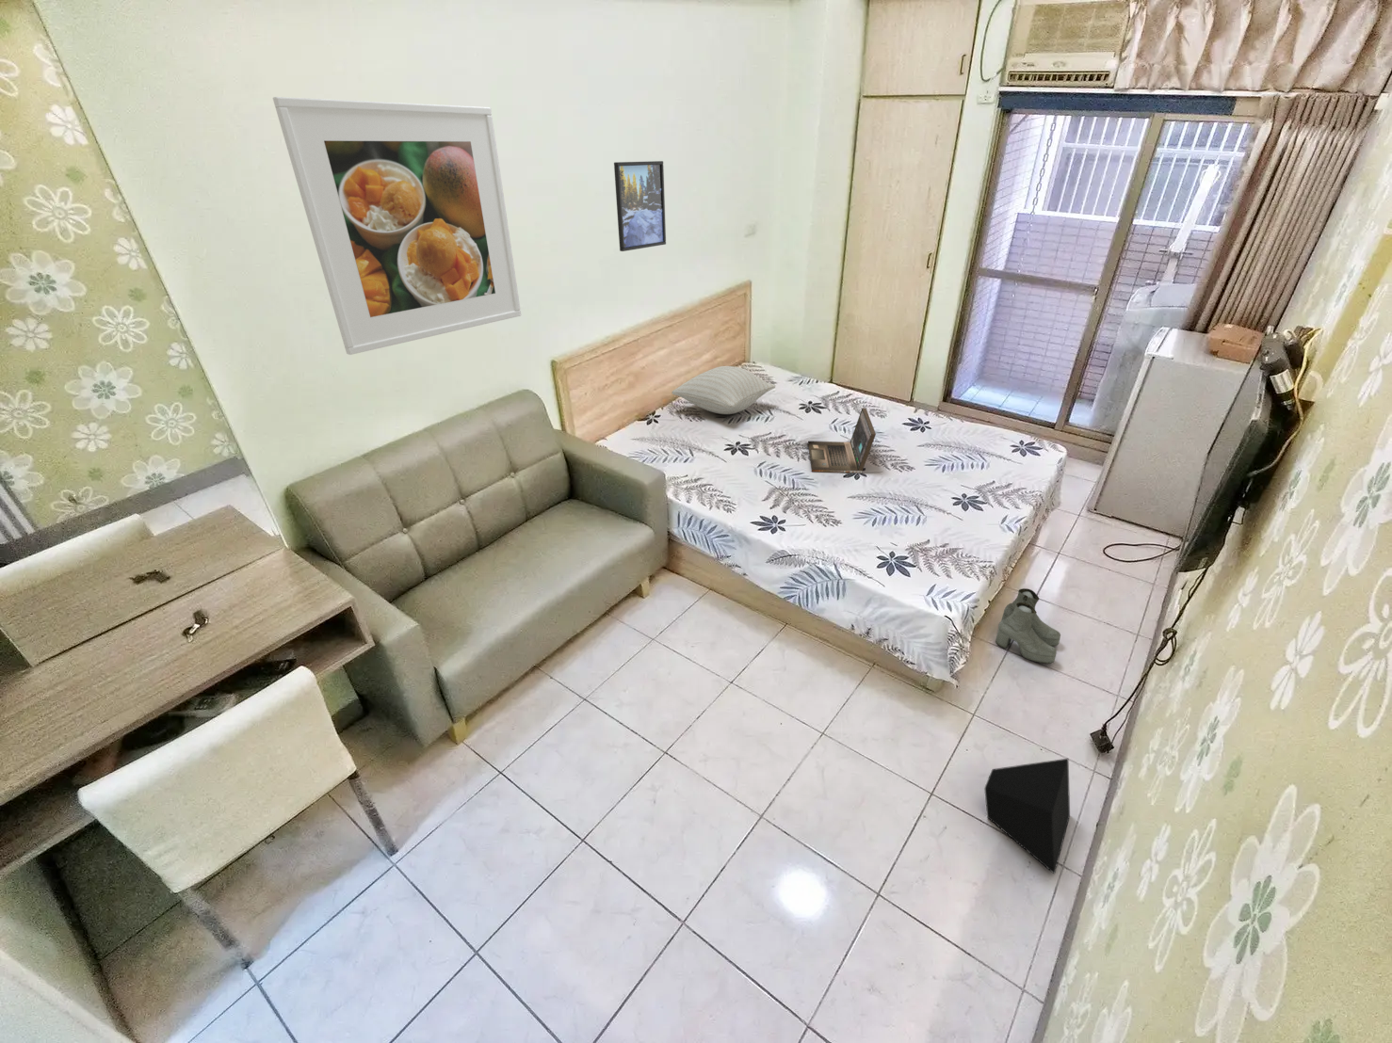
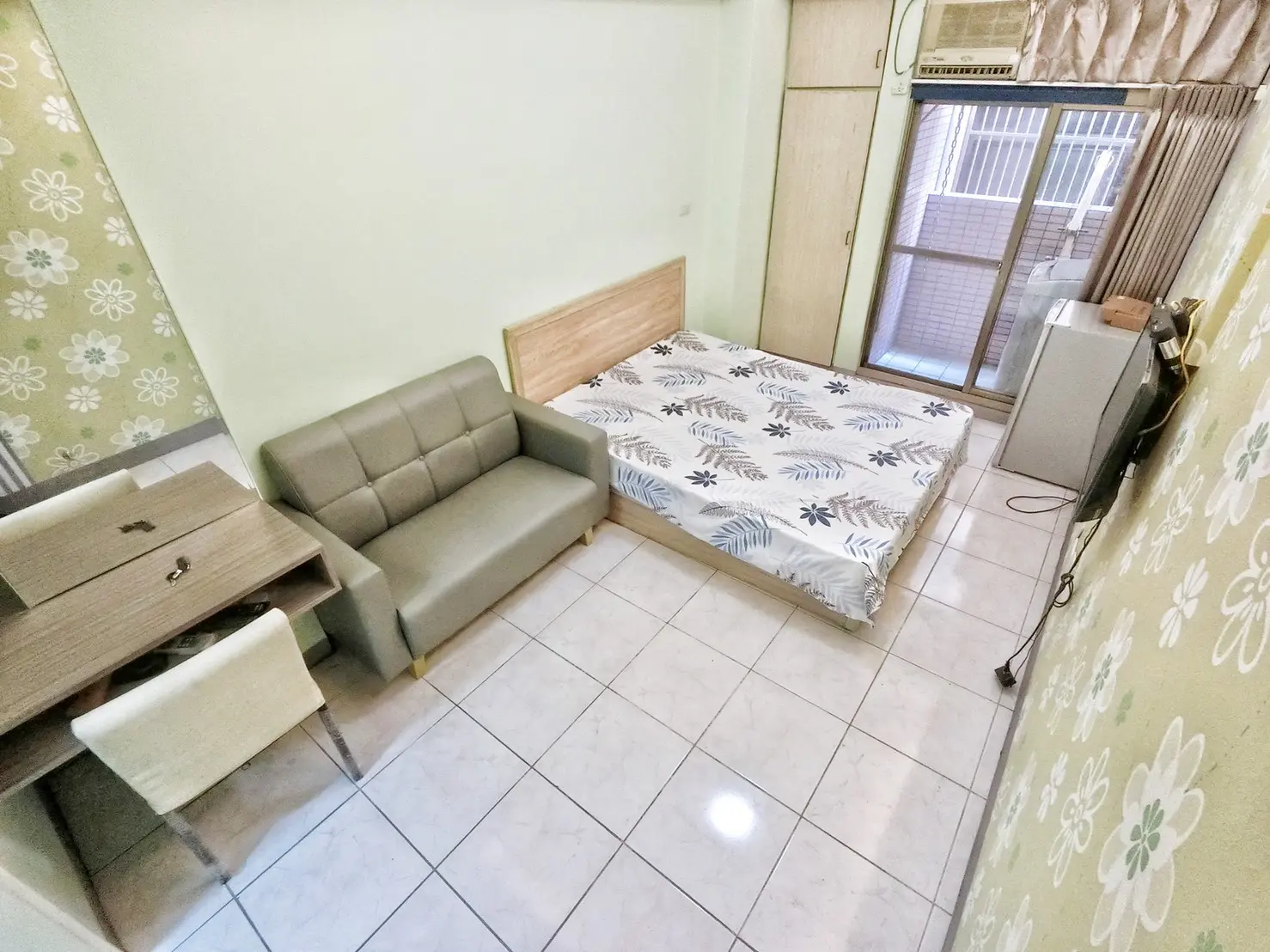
- laptop [807,408,877,474]
- pillow [671,365,776,415]
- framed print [613,160,666,252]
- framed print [272,96,522,356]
- boots [994,587,1061,665]
- speaker [983,758,1071,875]
